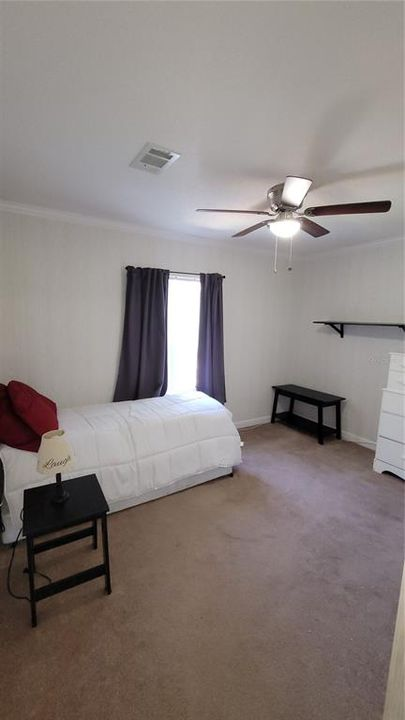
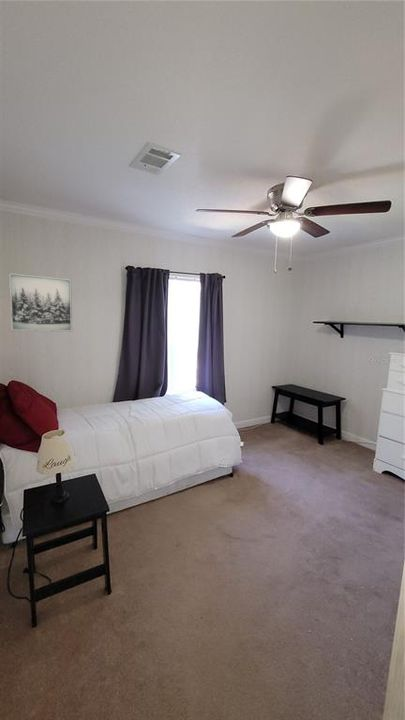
+ wall art [8,272,73,333]
